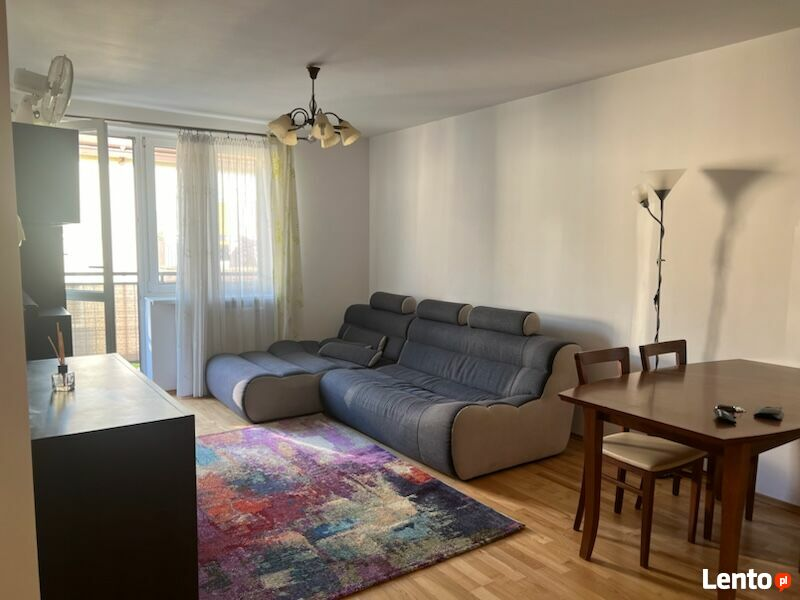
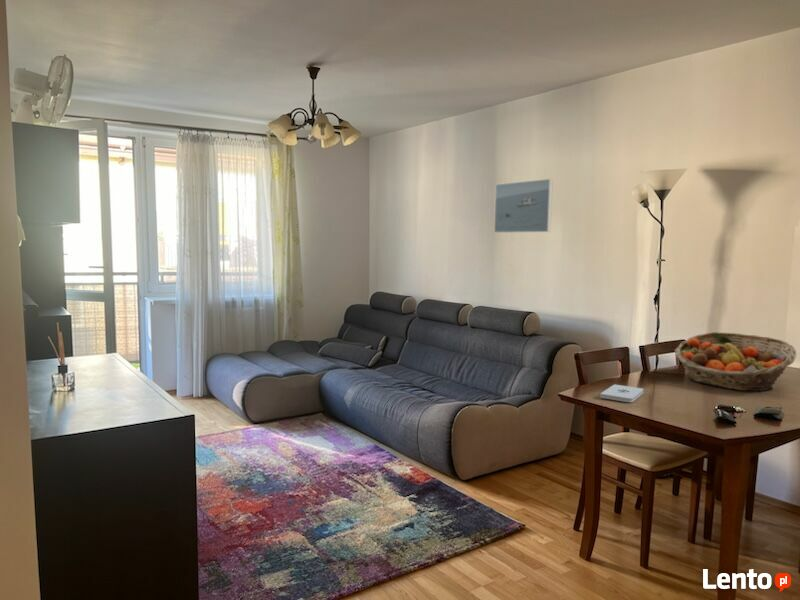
+ fruit basket [674,331,797,392]
+ notepad [599,383,645,403]
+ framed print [493,178,554,234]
